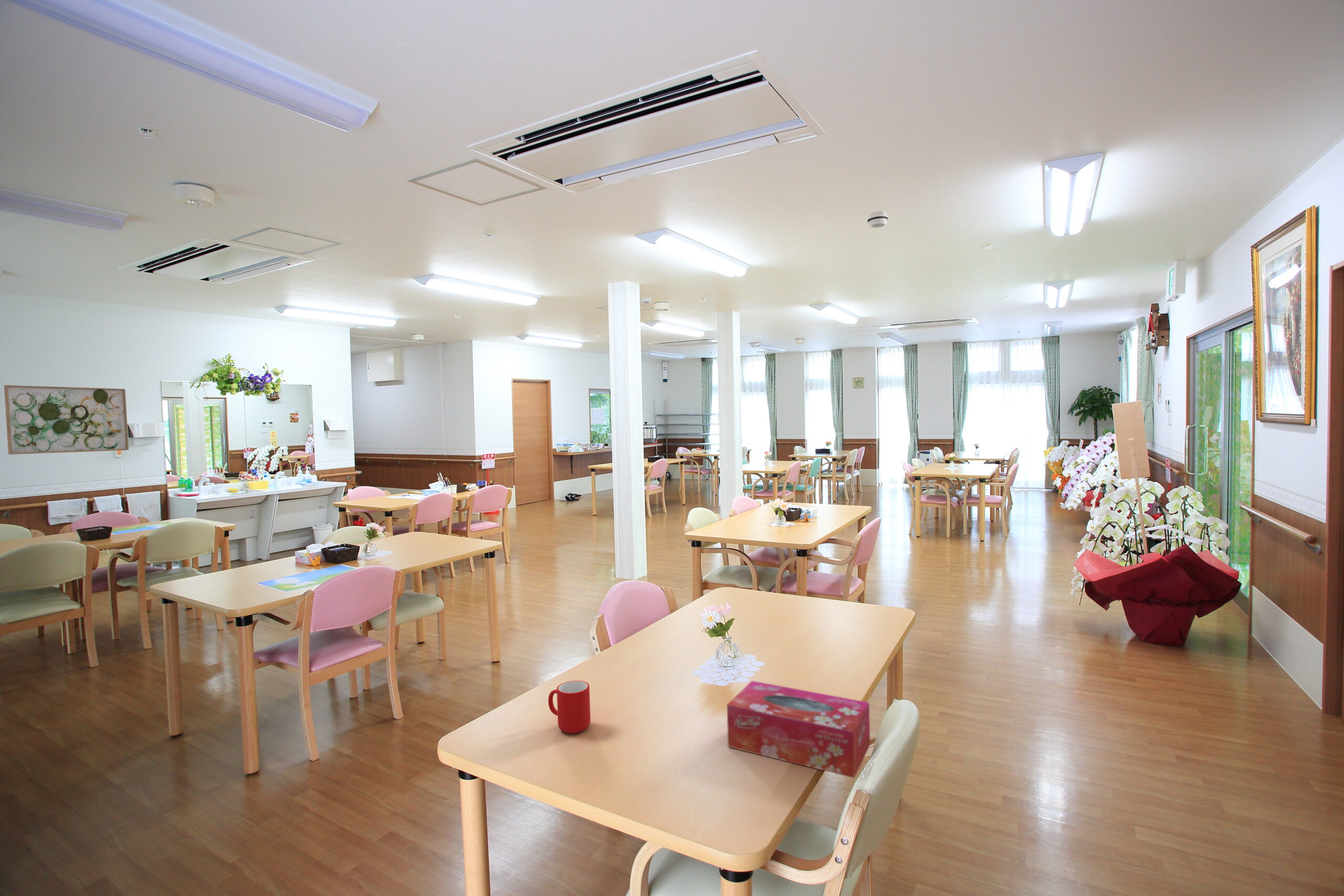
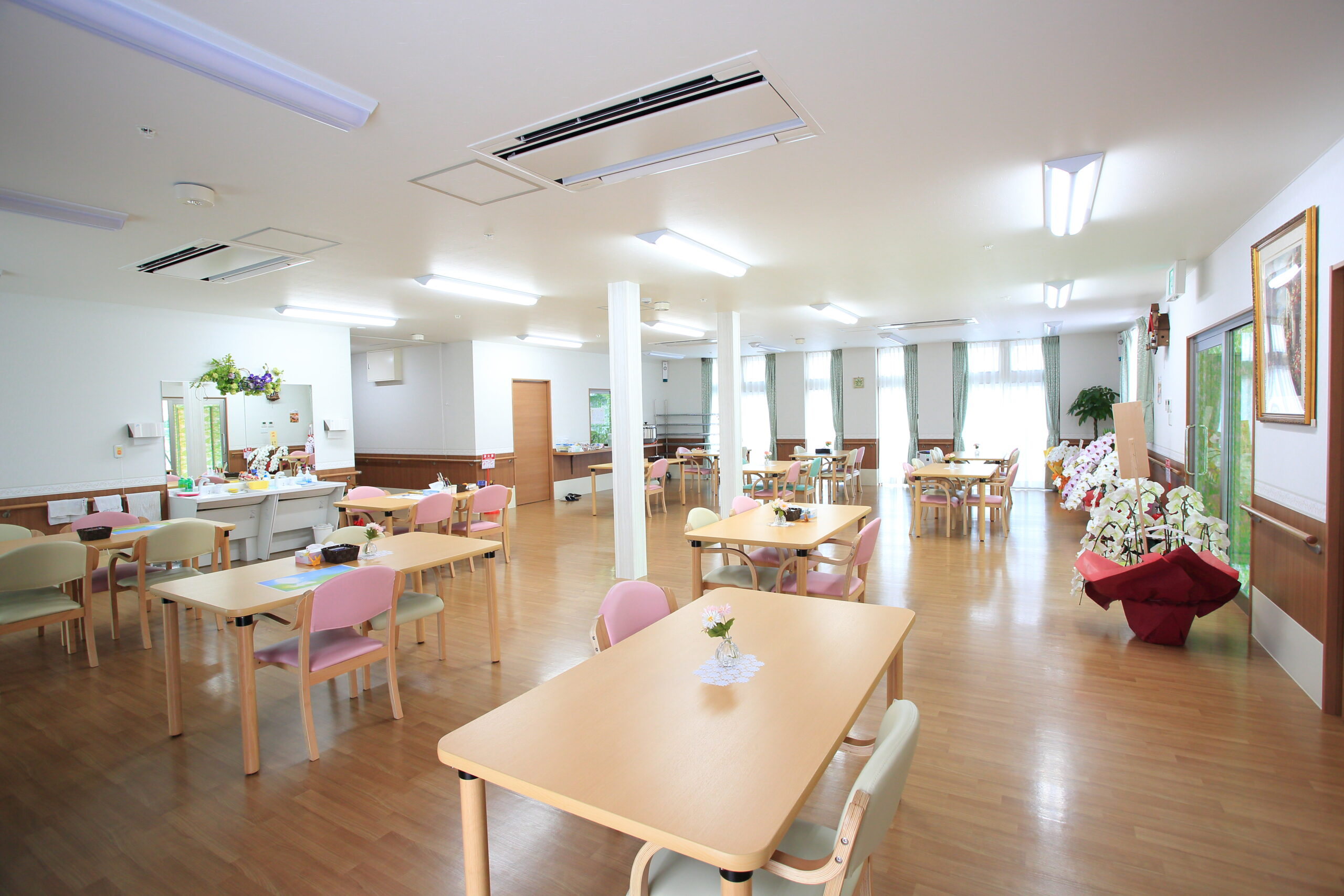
- wall art [4,385,129,455]
- smoke detector [867,210,889,228]
- tissue box [726,680,870,778]
- cup [548,680,591,734]
